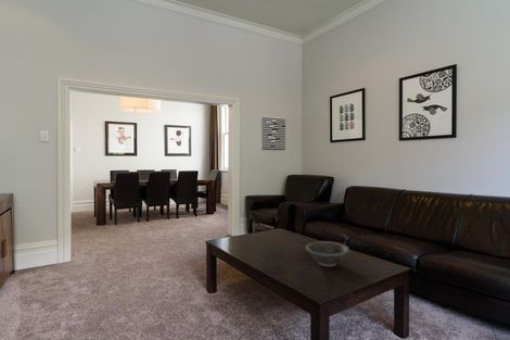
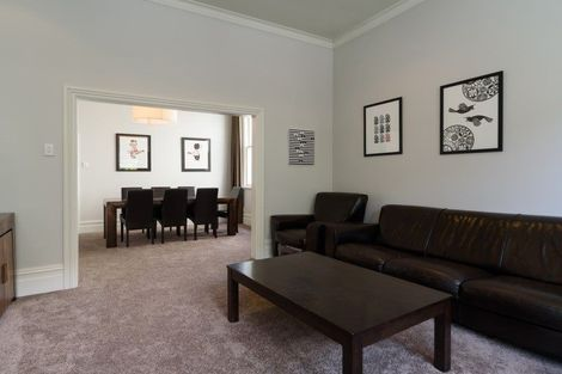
- decorative bowl [305,240,350,267]
